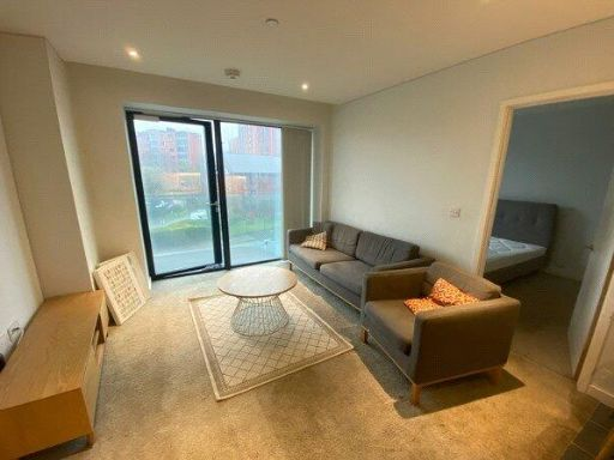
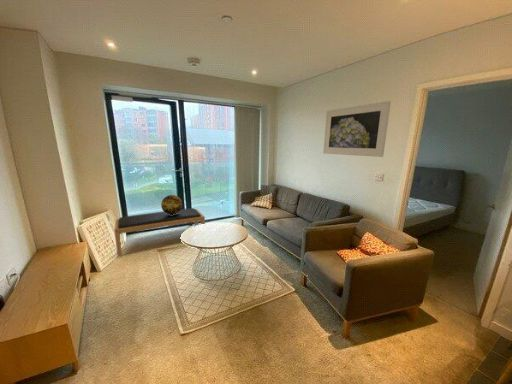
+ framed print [322,100,392,158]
+ bench [113,207,206,257]
+ decorative globe [160,194,183,215]
